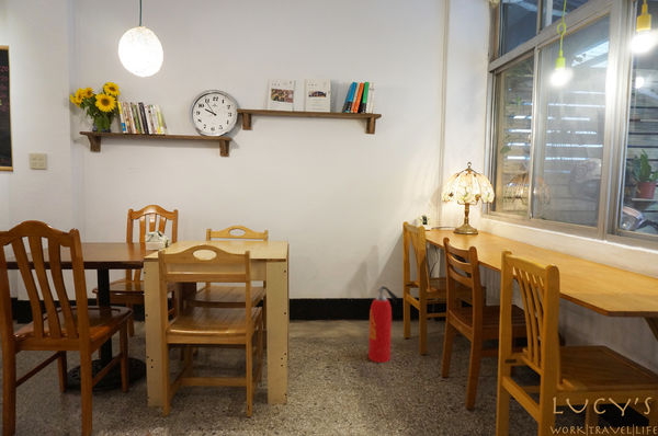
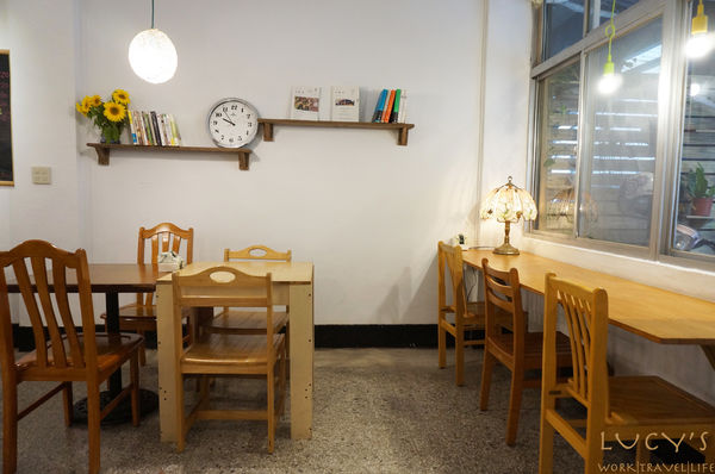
- fire extinguisher [367,285,399,364]
